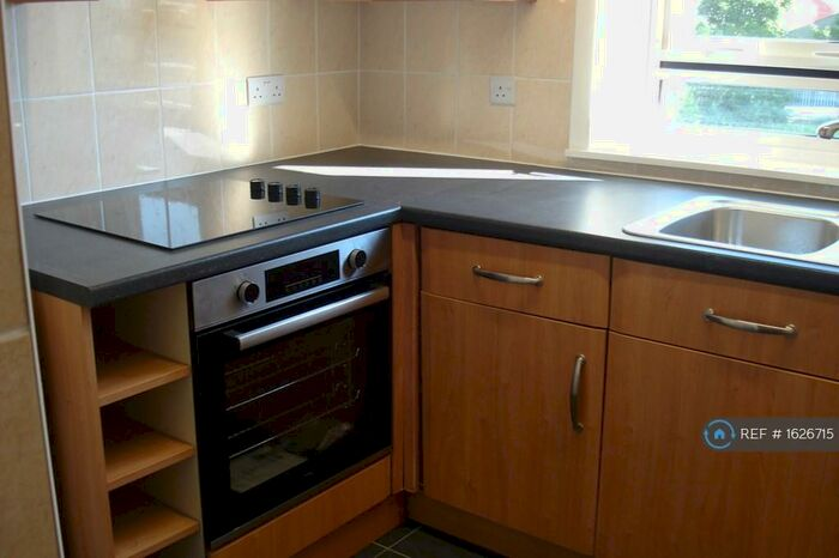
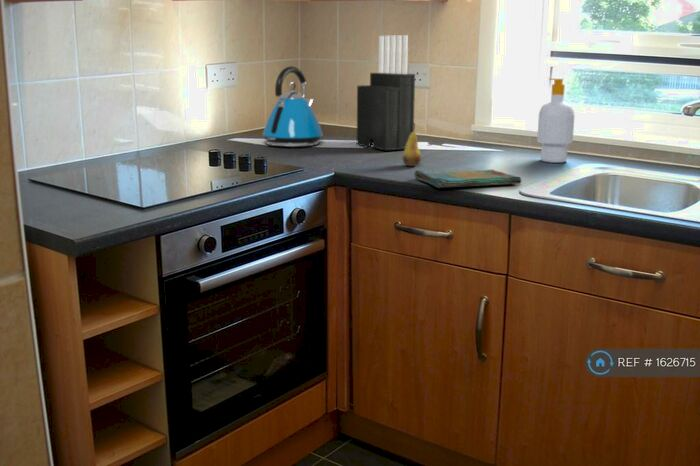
+ knife block [356,34,416,151]
+ dish towel [413,168,523,189]
+ fruit [402,122,422,167]
+ soap bottle [536,77,575,164]
+ kettle [262,65,324,148]
